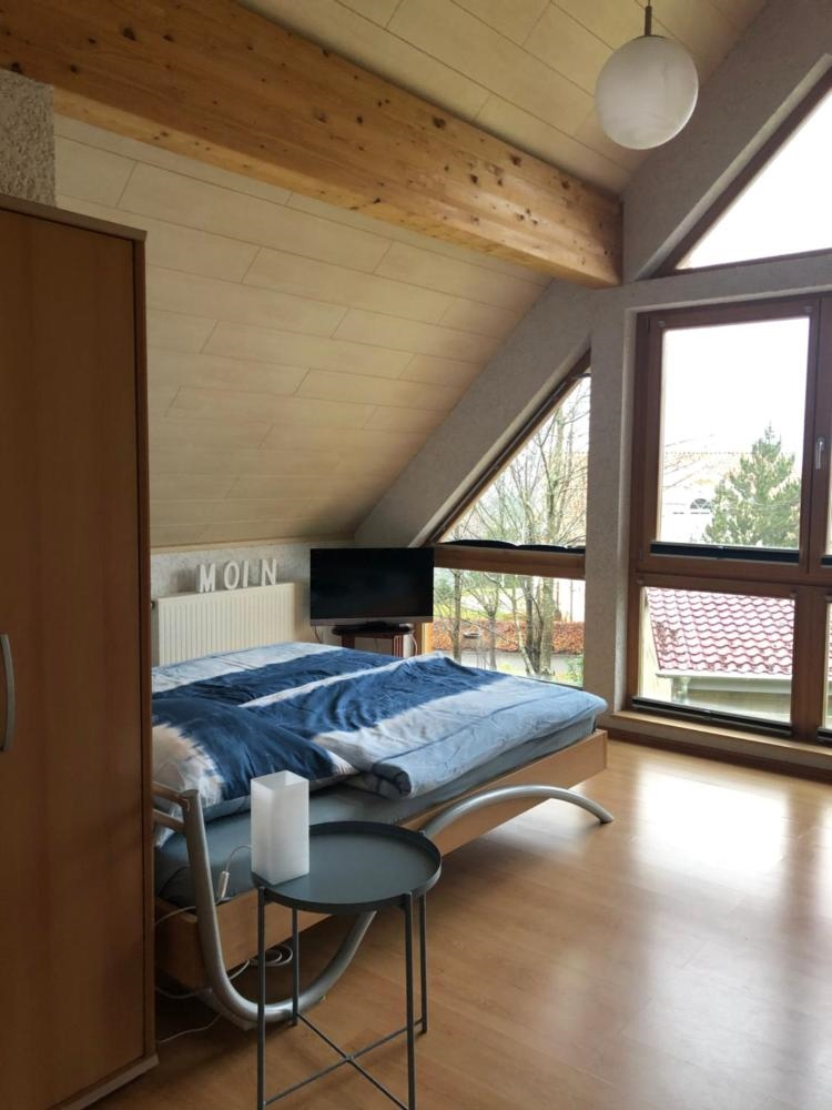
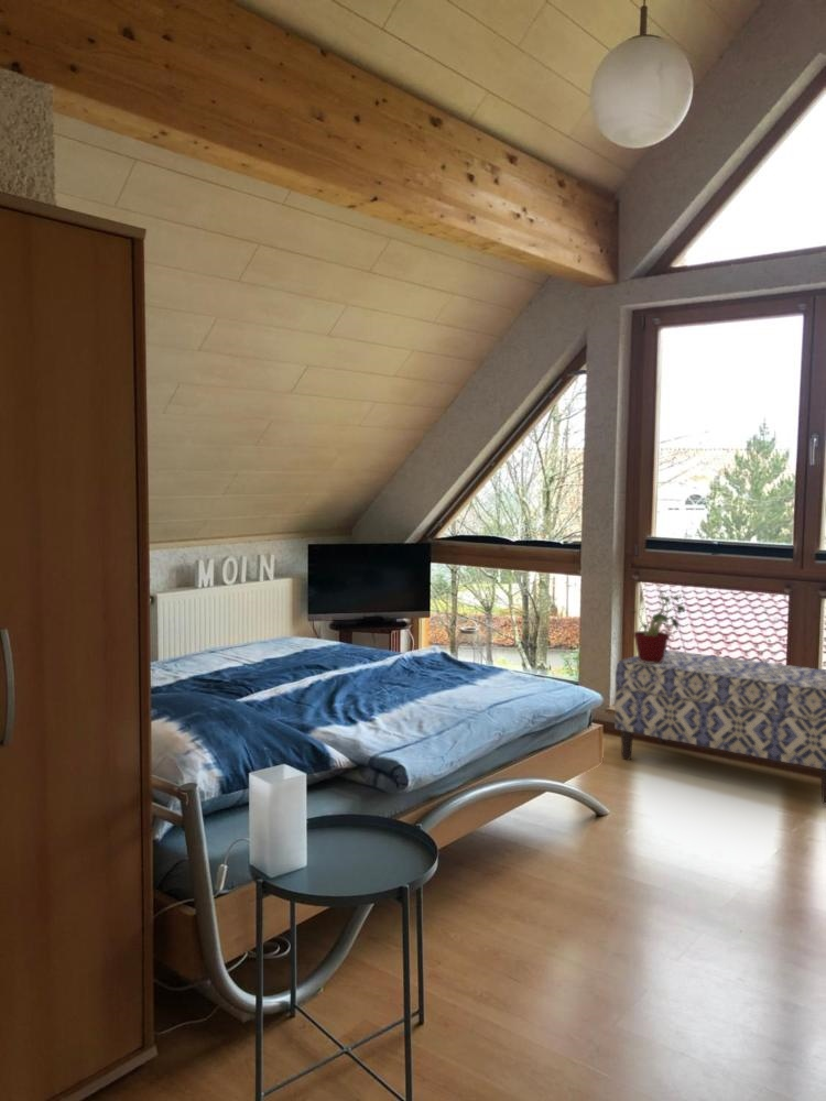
+ potted plant [627,586,688,663]
+ bench [613,648,826,806]
